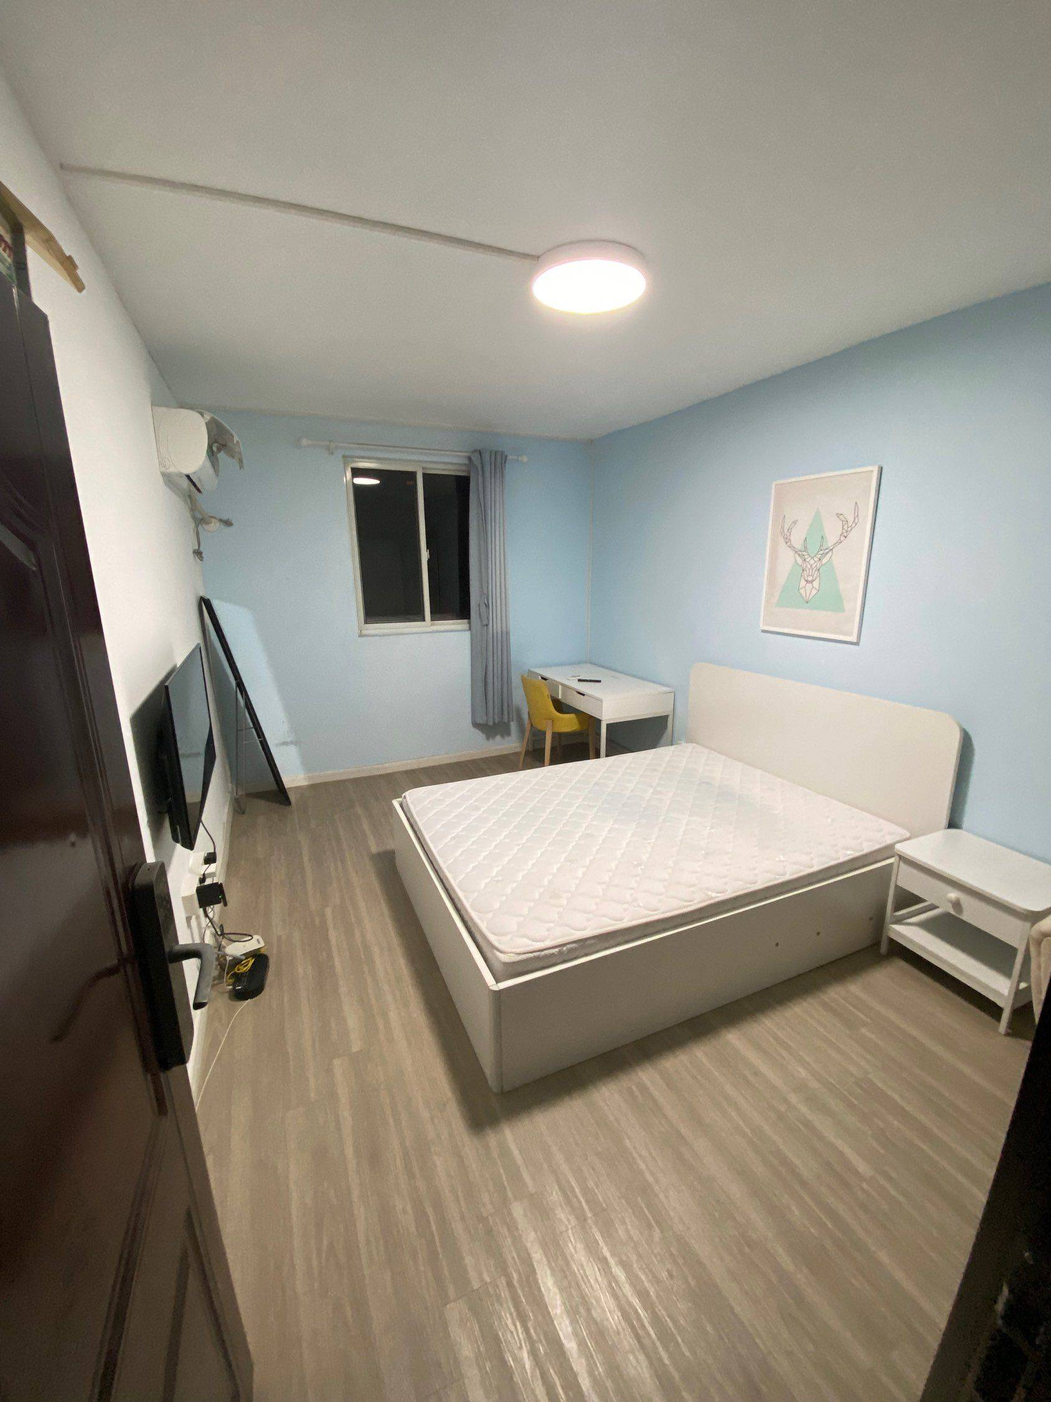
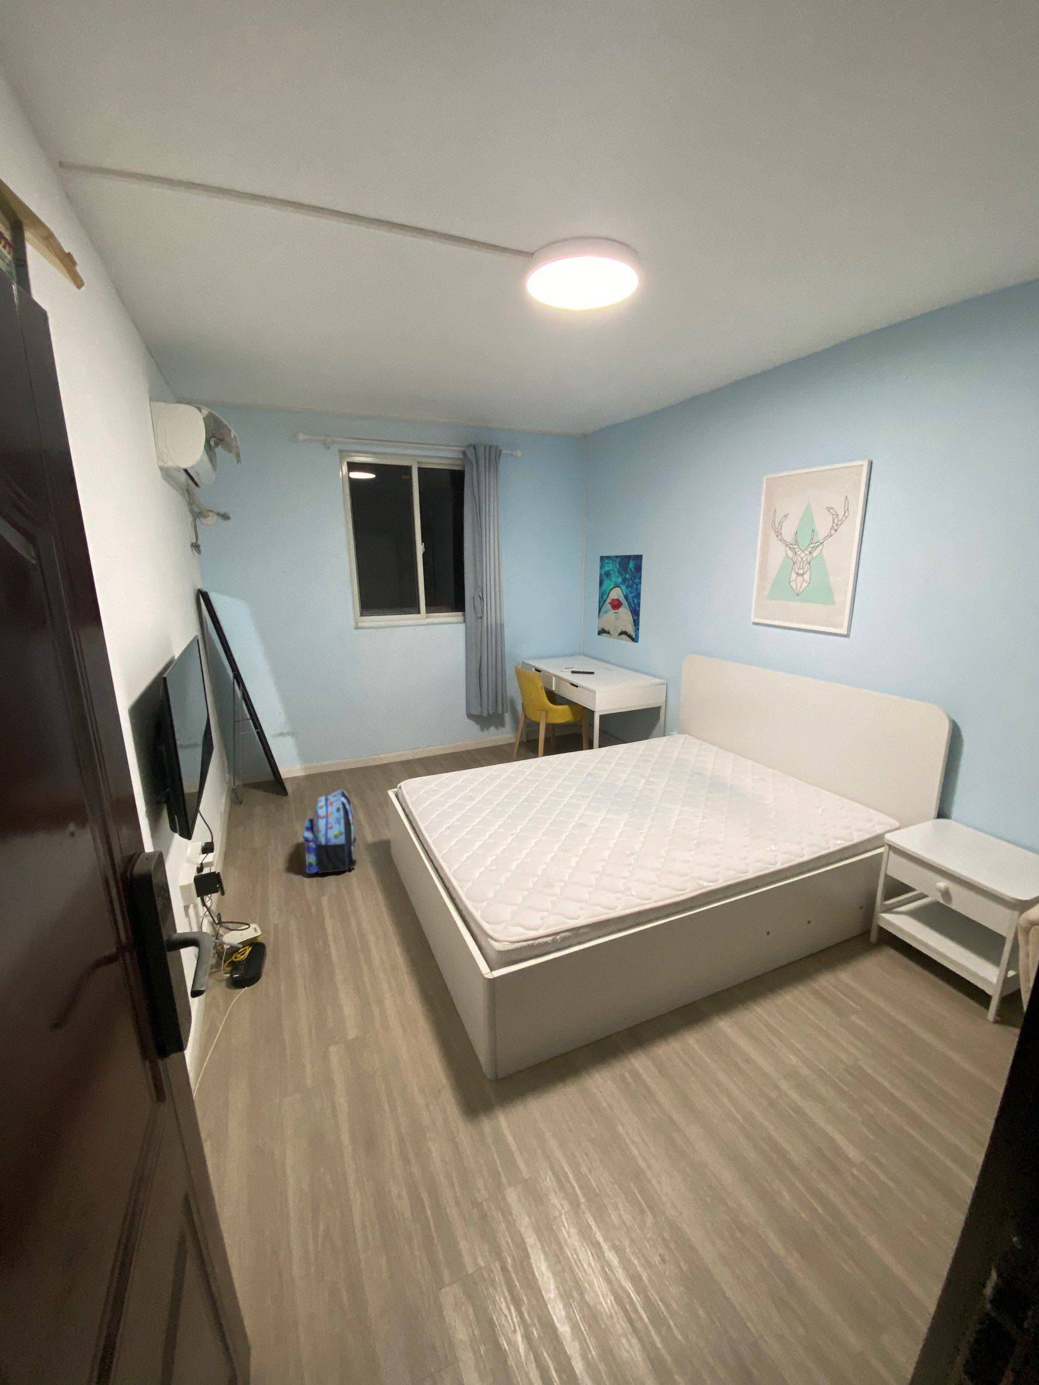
+ backpack [301,788,358,874]
+ wall art [597,554,643,643]
